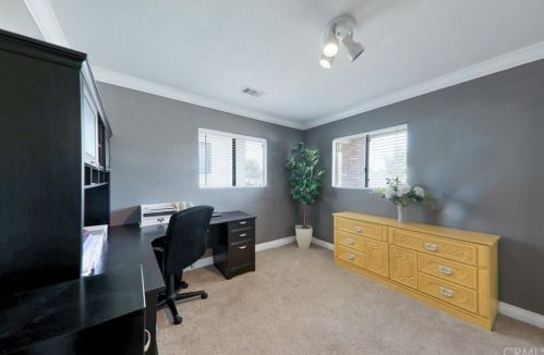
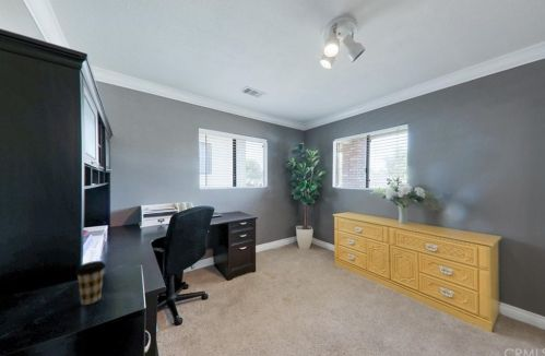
+ coffee cup [74,260,107,306]
